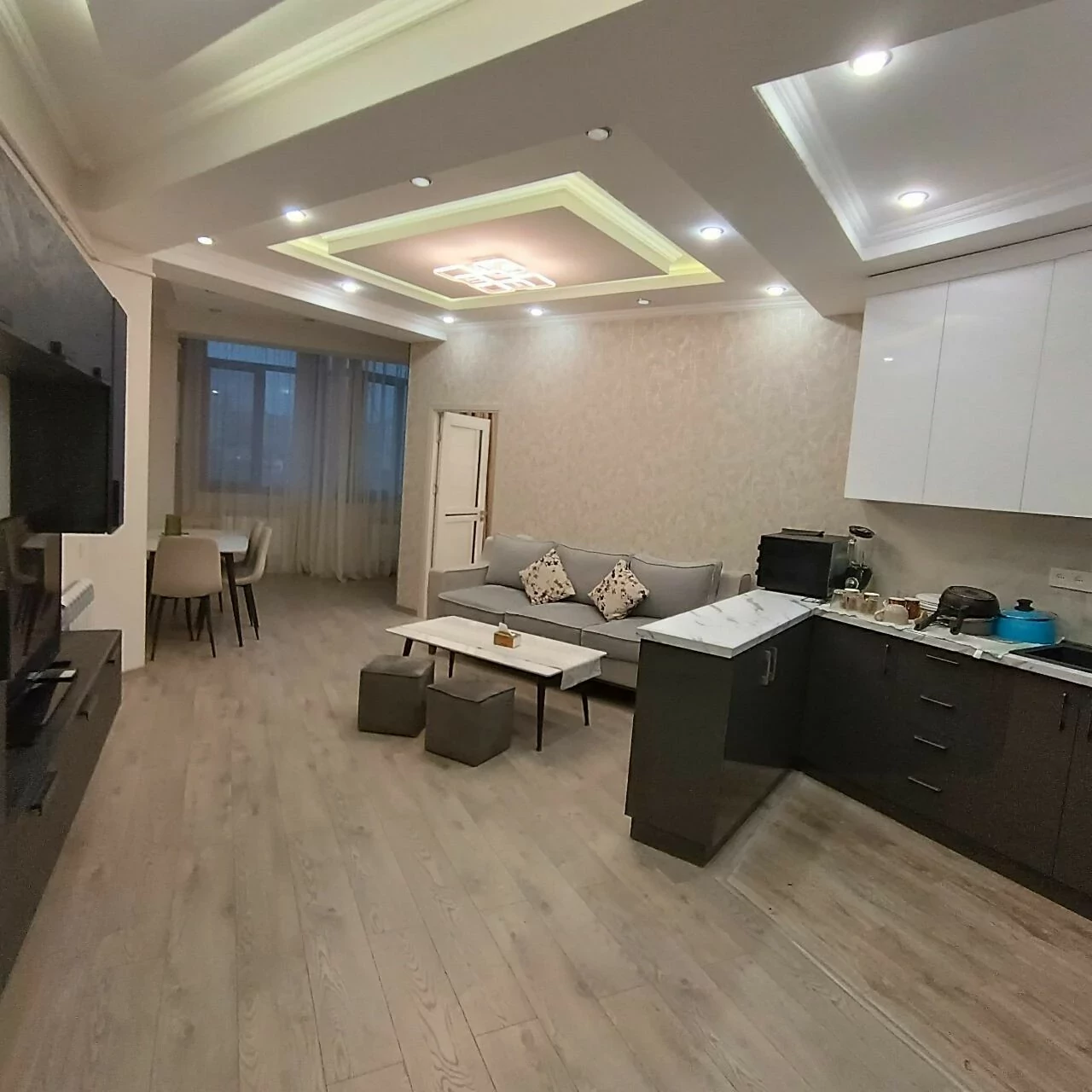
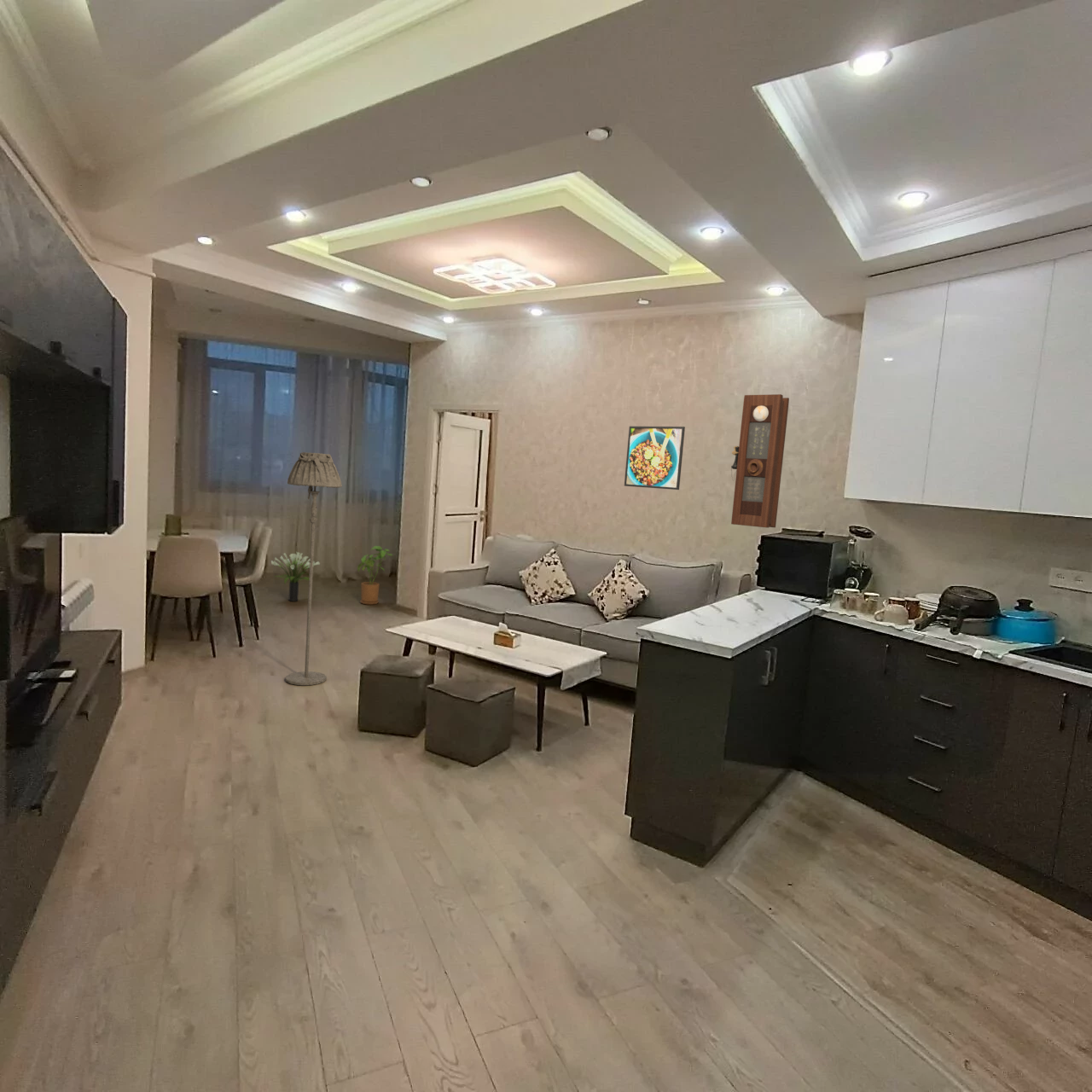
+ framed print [624,426,686,491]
+ house plant [357,545,393,606]
+ pendulum clock [730,393,790,529]
+ potted plant [270,551,321,602]
+ floor lamp [285,451,343,686]
